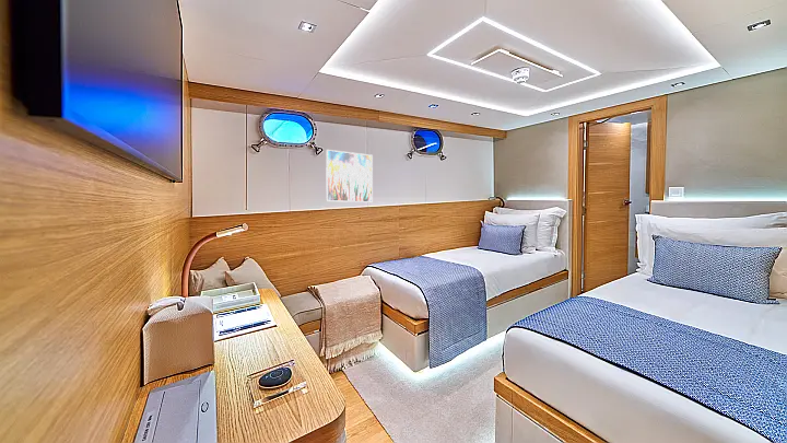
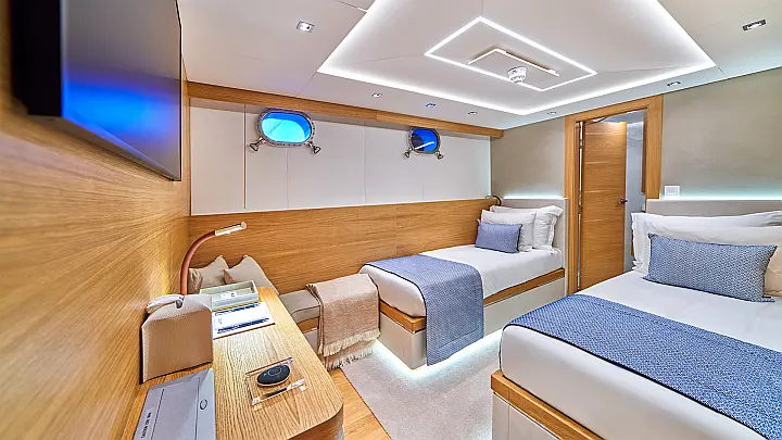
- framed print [325,149,374,203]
